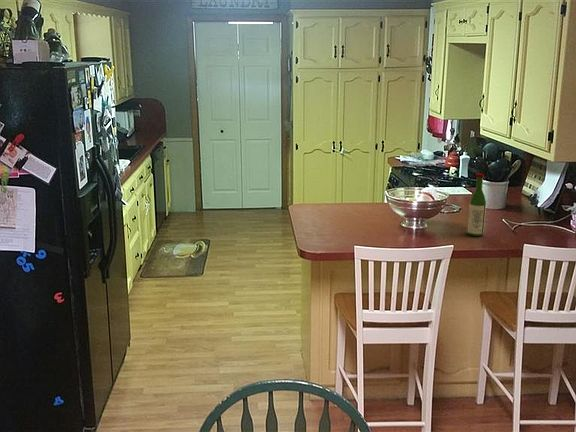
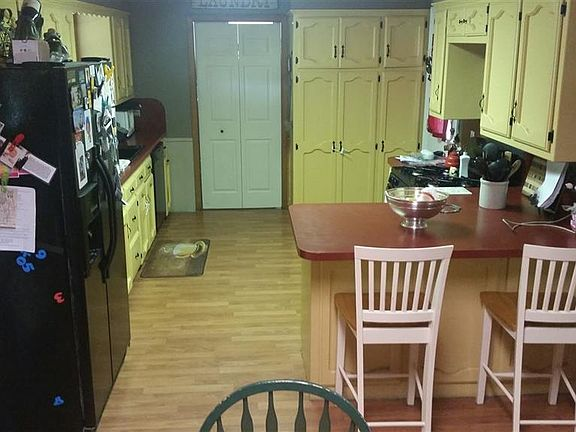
- wine bottle [467,173,487,237]
